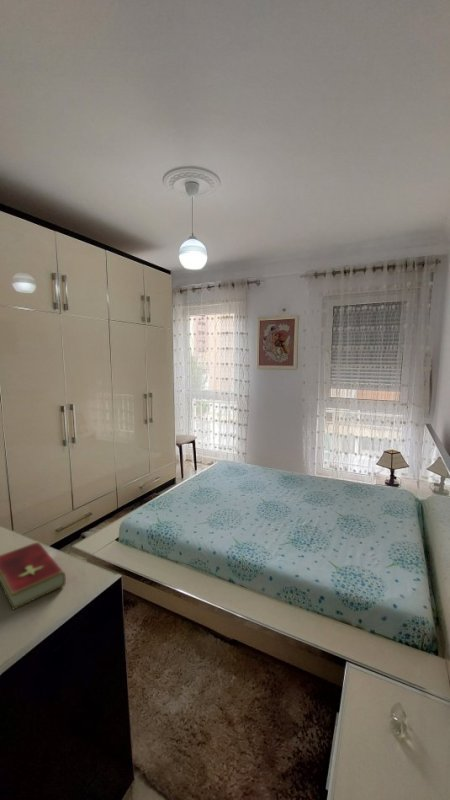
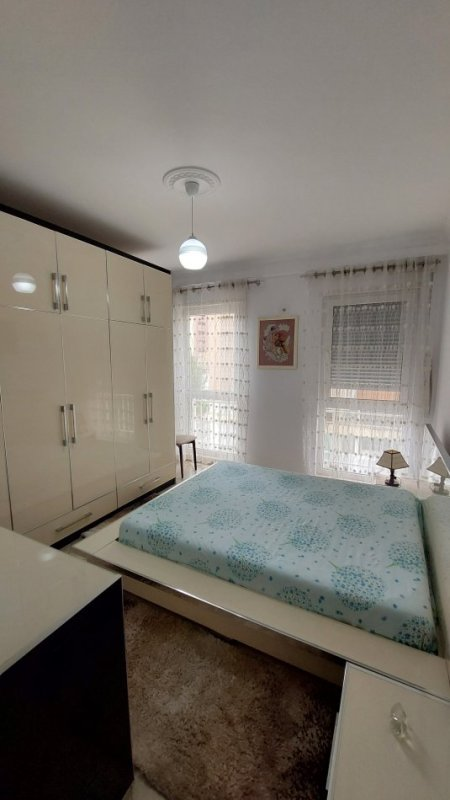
- hardcover book [0,541,67,611]
